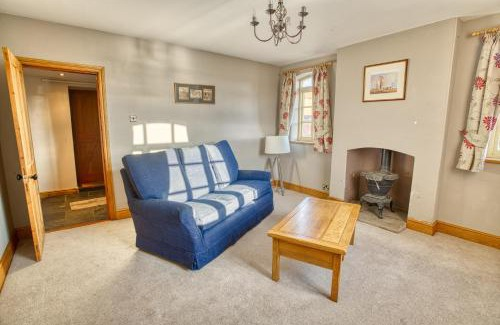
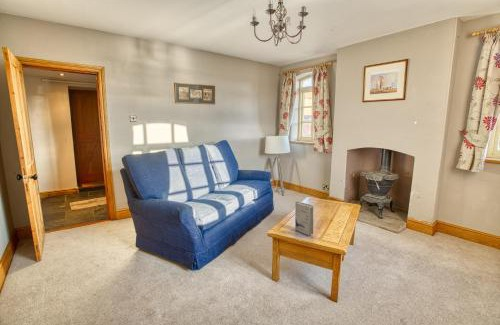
+ book [294,201,314,237]
